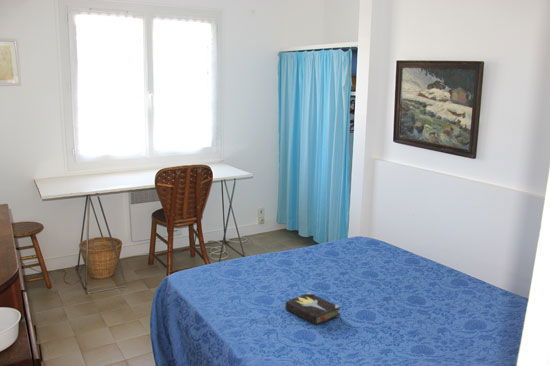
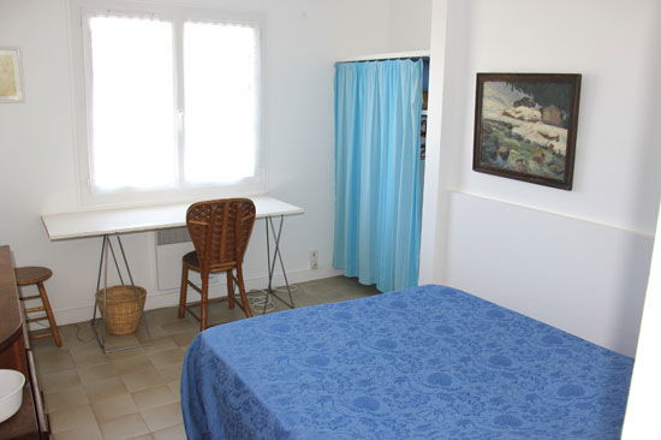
- hardback book [285,291,341,326]
